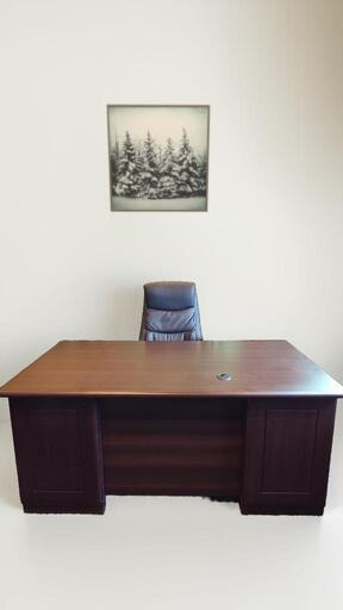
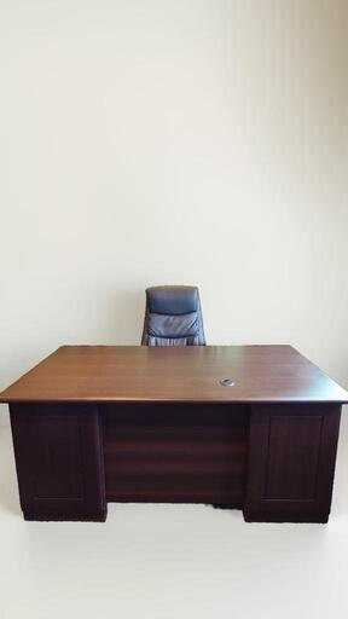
- wall art [105,104,211,213]
